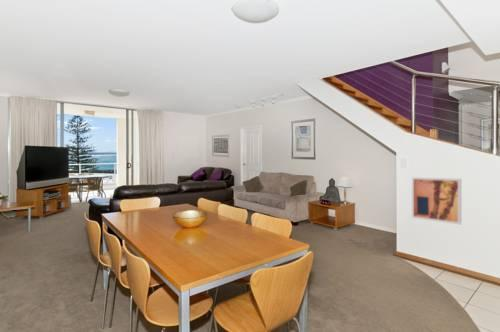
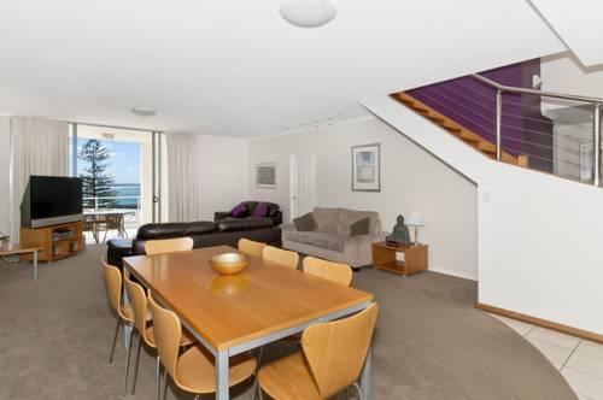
- wall art [411,176,462,225]
